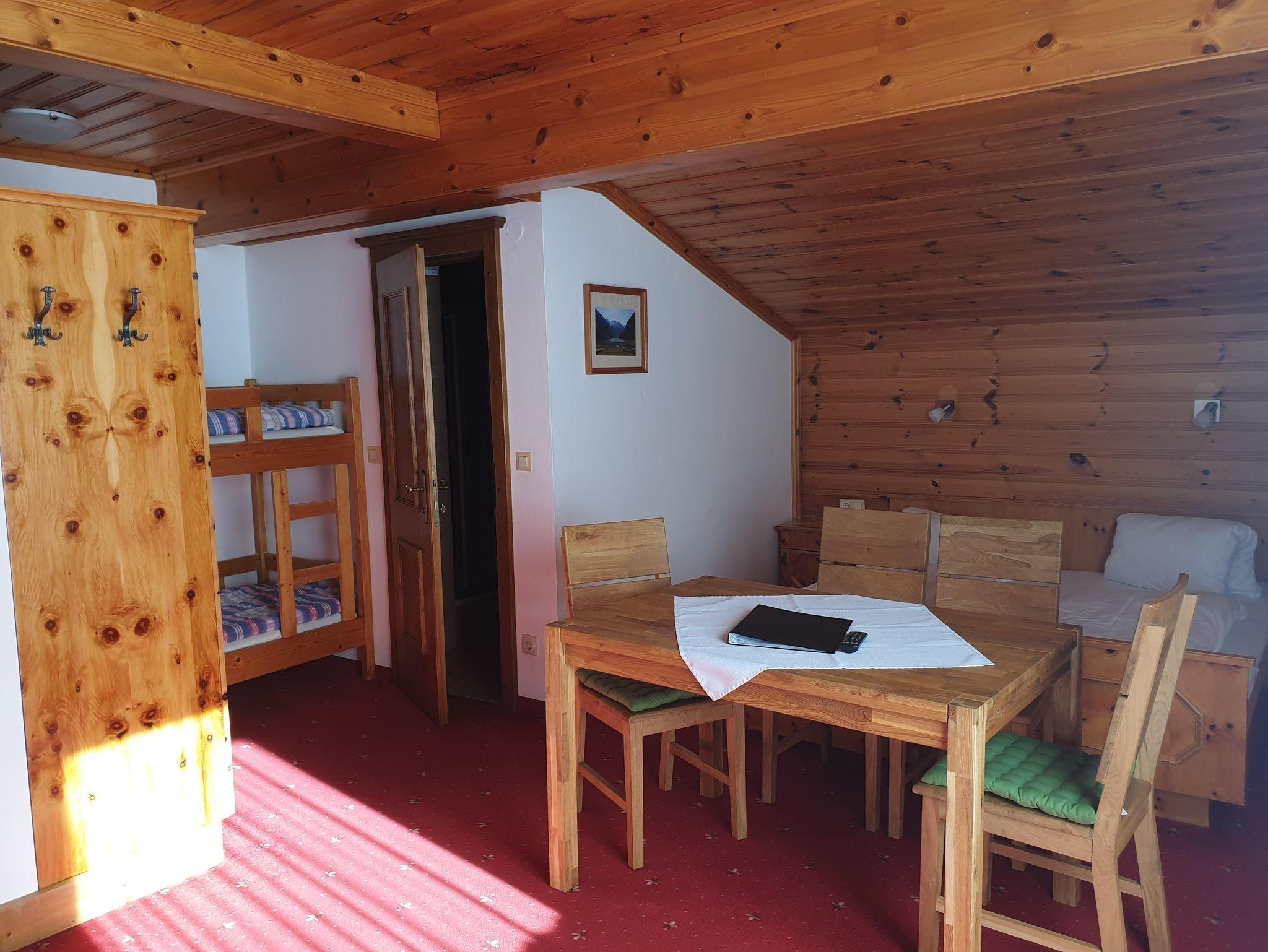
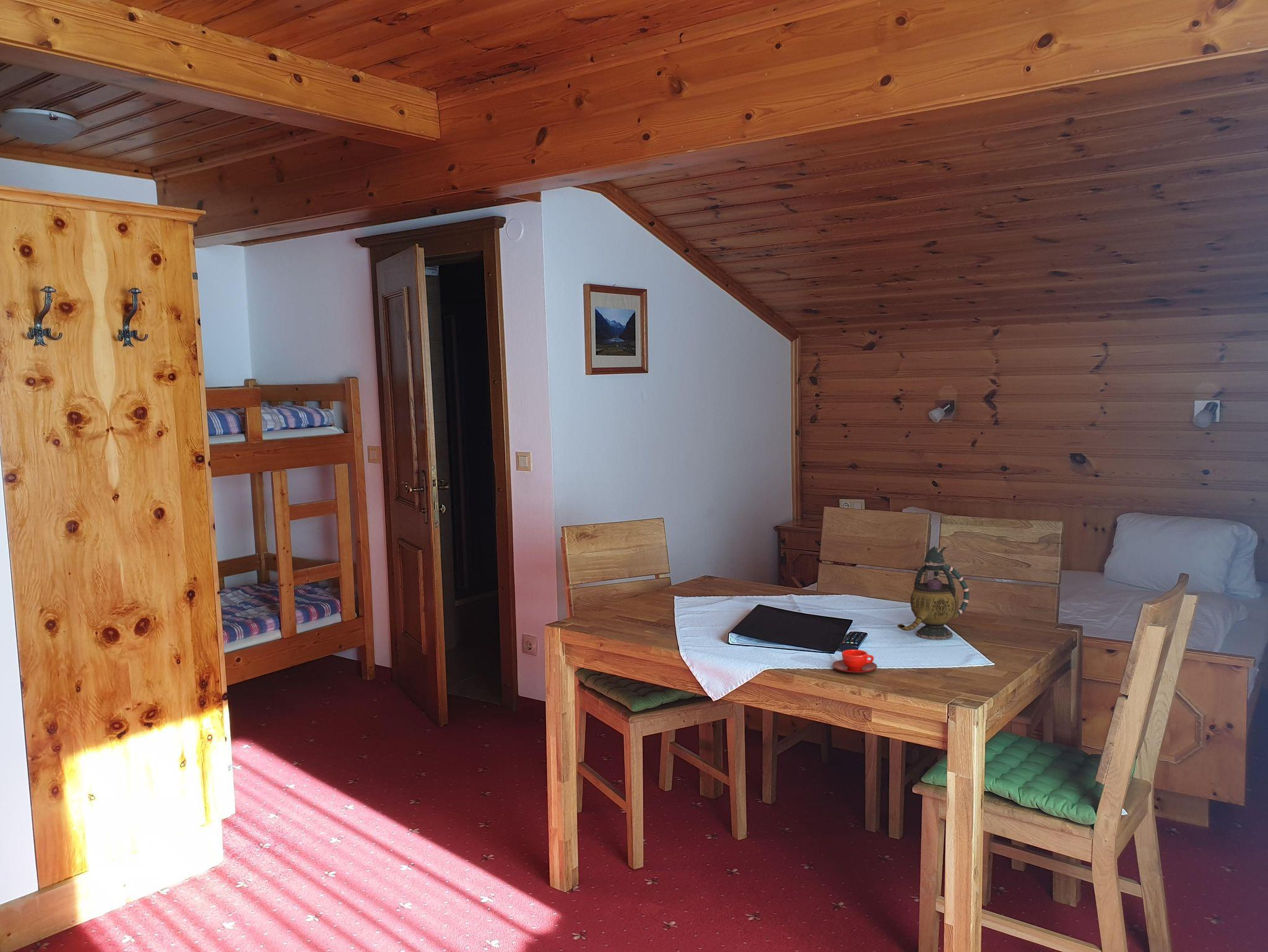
+ teapot [897,545,970,640]
+ teacup [832,649,877,673]
